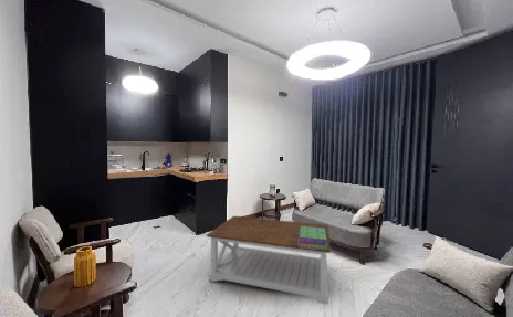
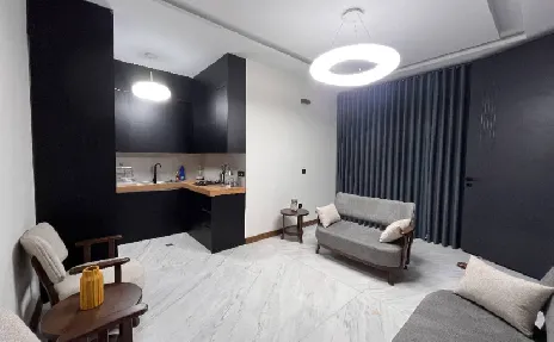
- stack of books [299,226,328,250]
- coffee table [206,215,332,305]
